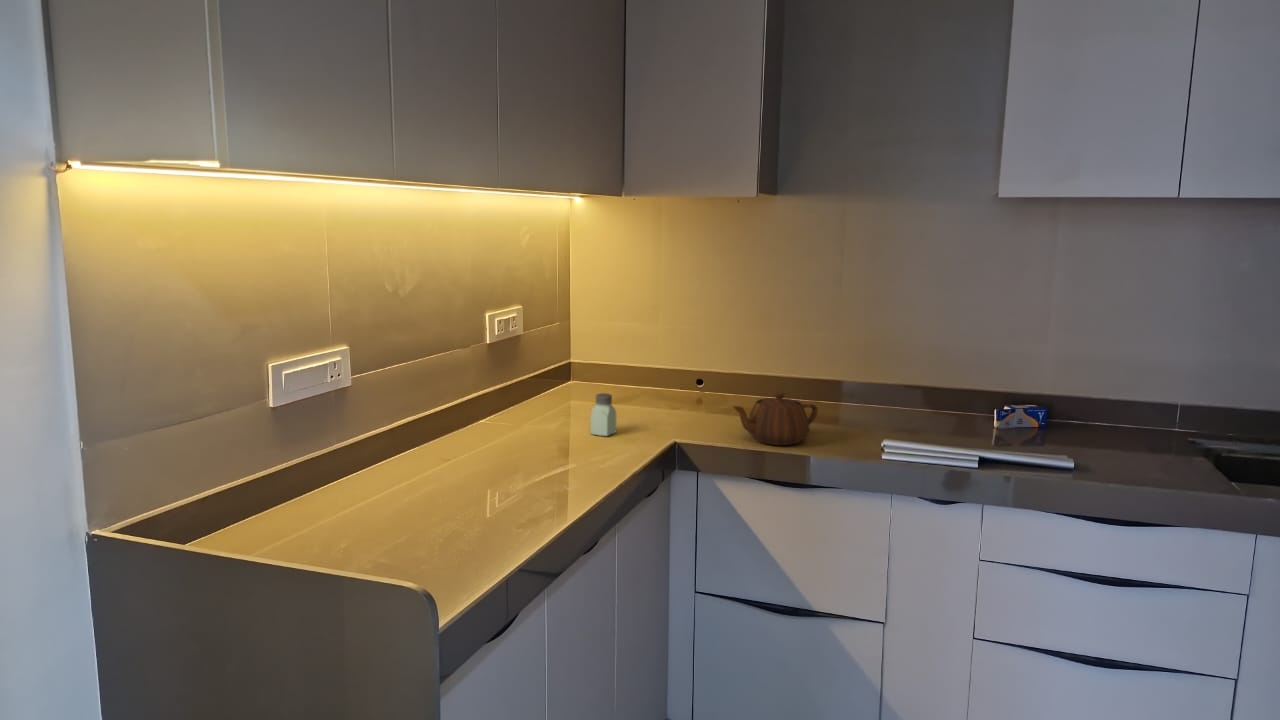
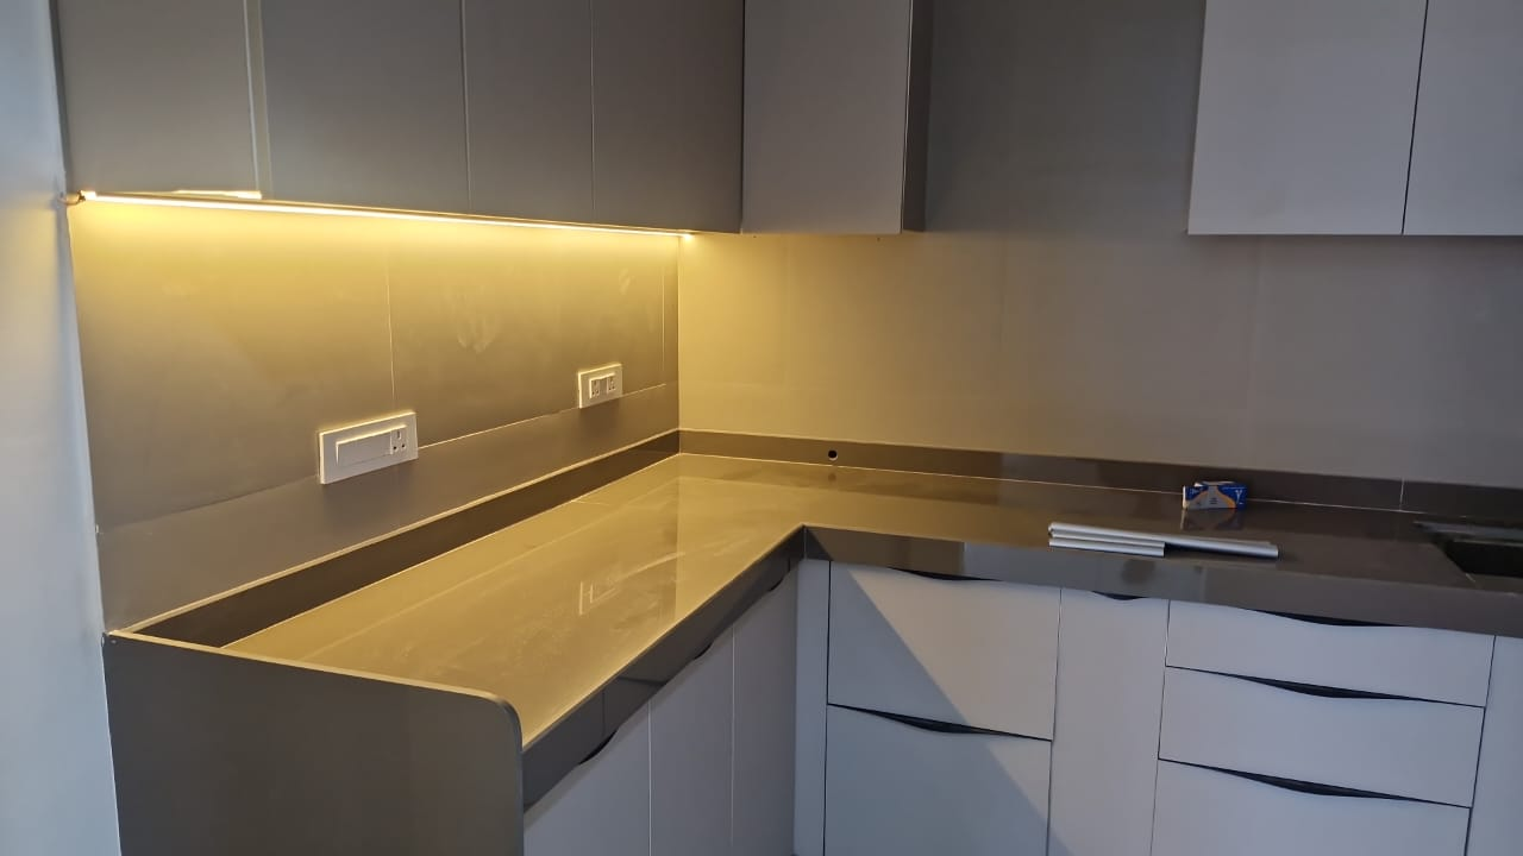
- teapot [732,391,819,446]
- saltshaker [590,392,617,437]
